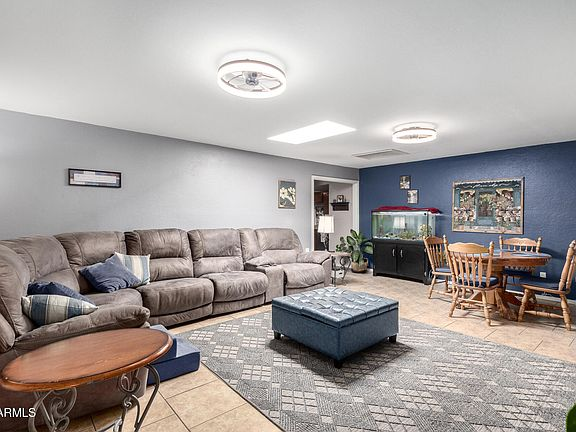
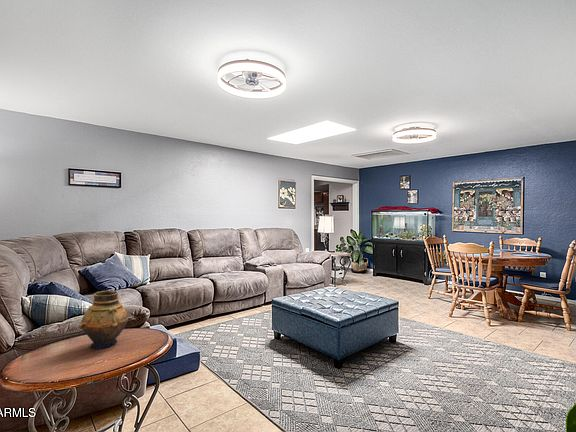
+ vase [78,290,129,350]
